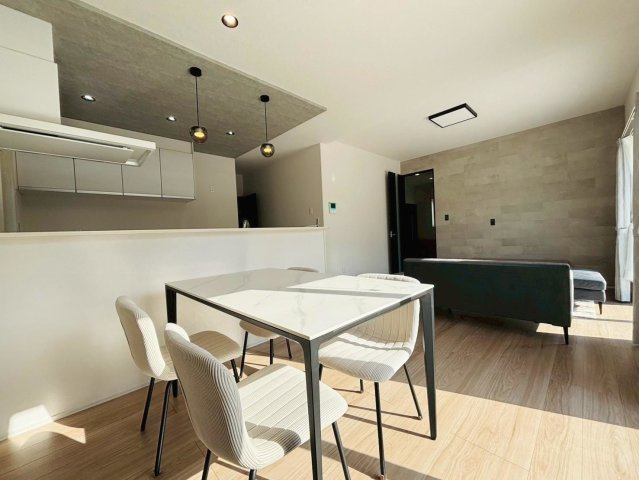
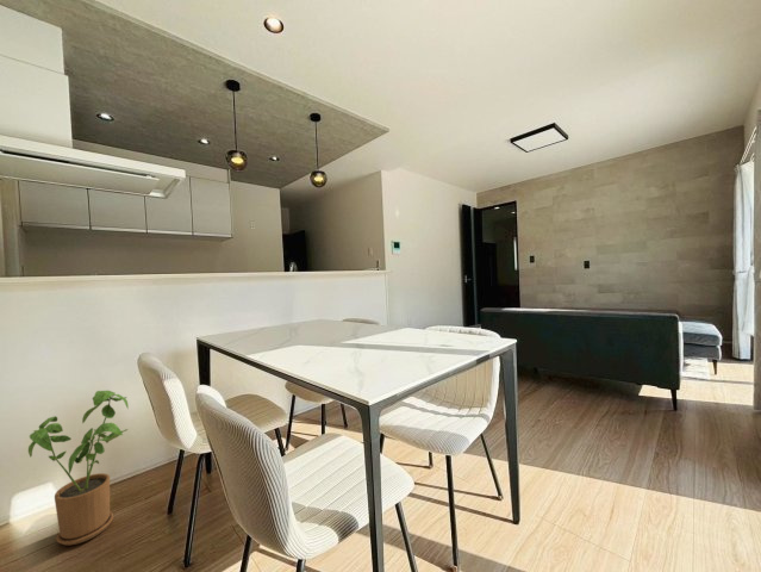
+ house plant [27,390,130,546]
